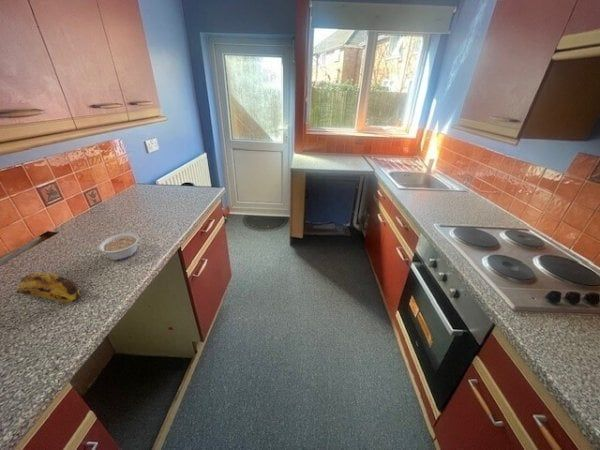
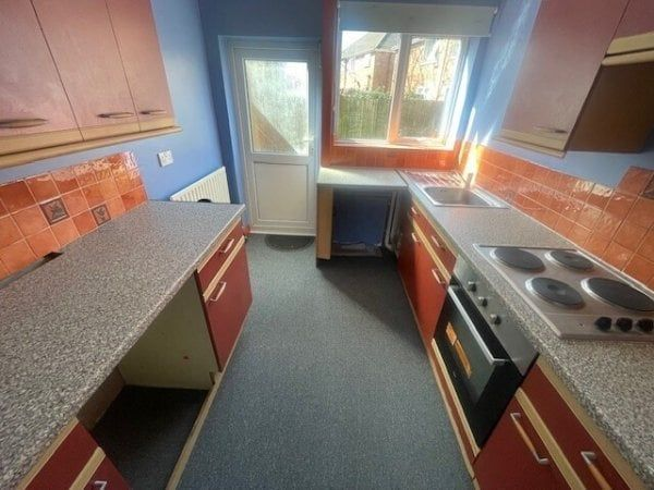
- banana [16,272,81,303]
- legume [93,232,140,261]
